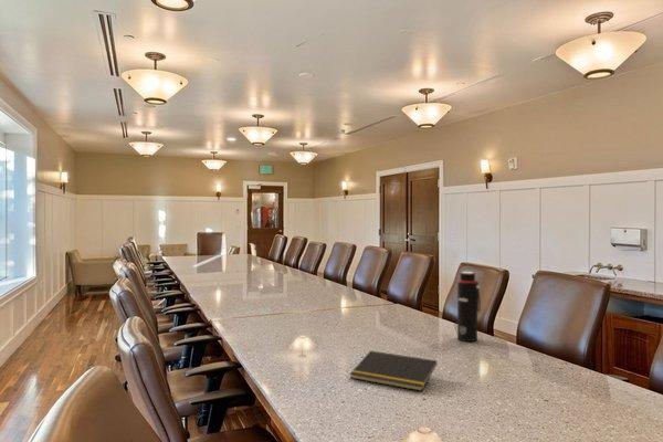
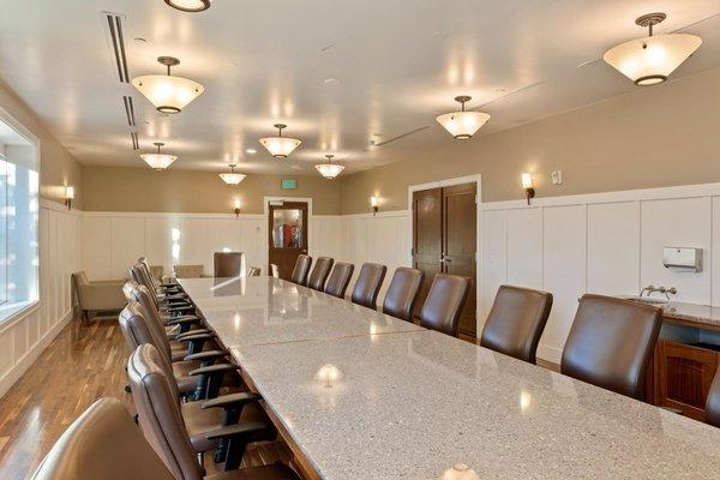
- notepad [349,349,438,392]
- water bottle [456,271,482,343]
